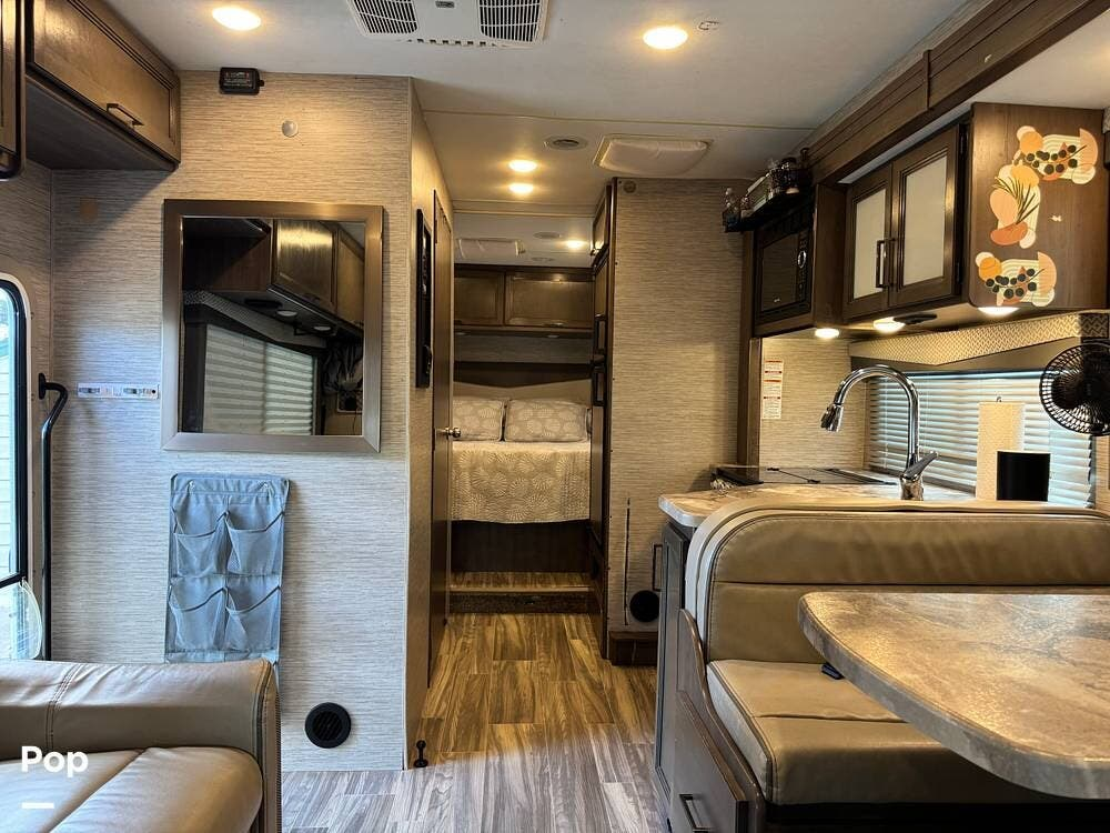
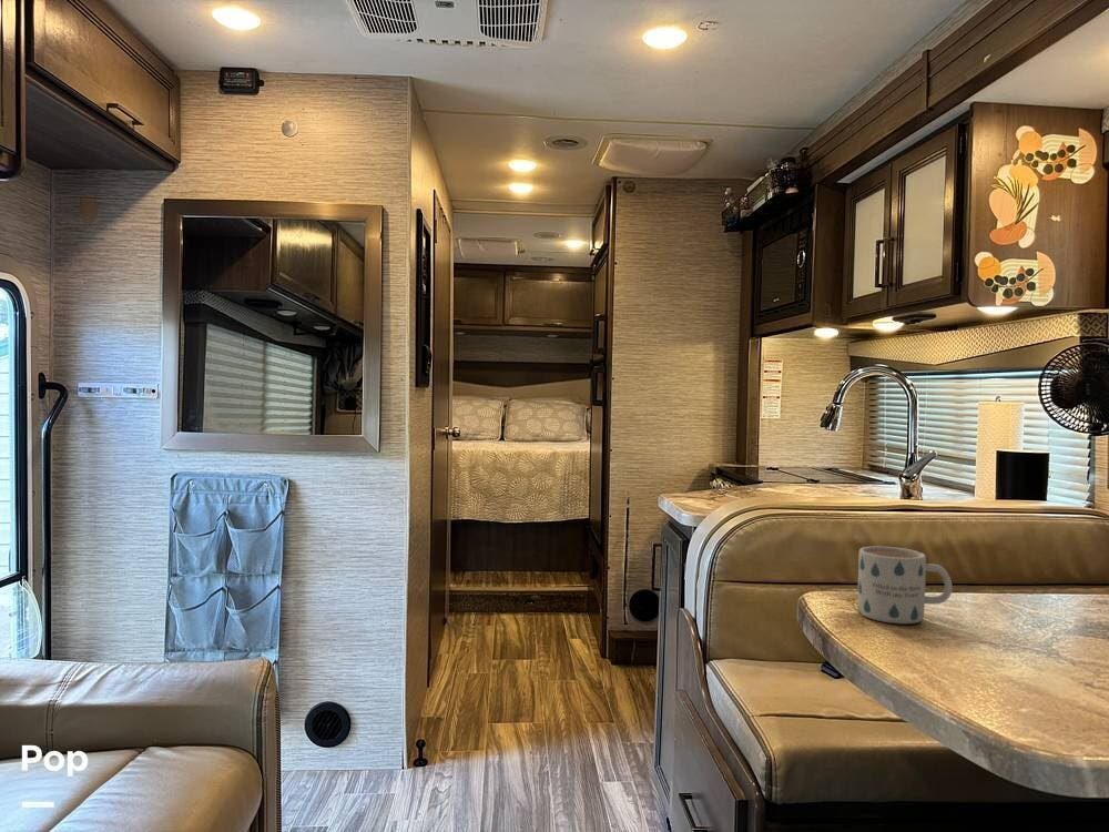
+ mug [857,546,954,625]
